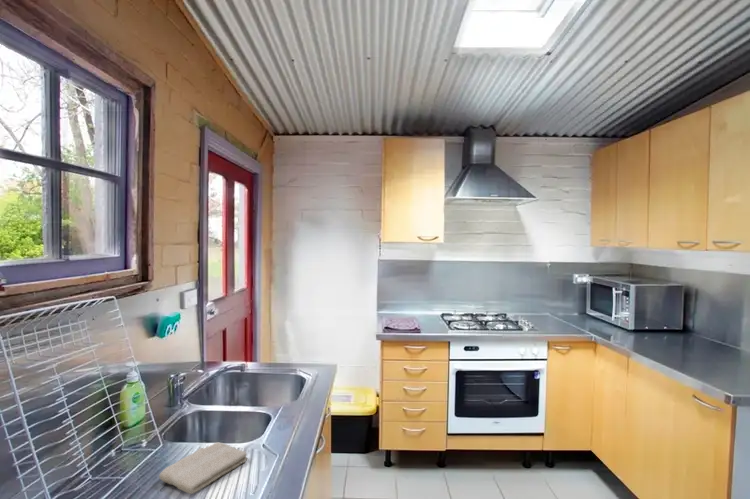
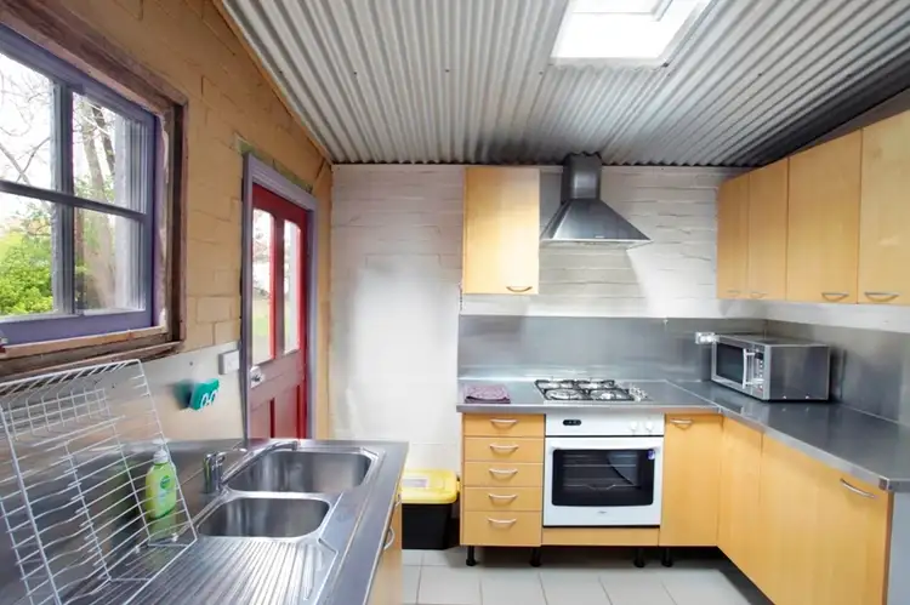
- washcloth [158,441,248,495]
